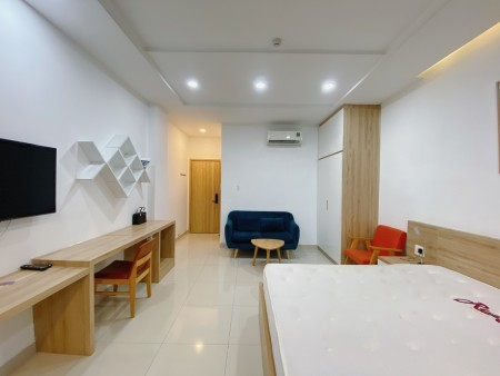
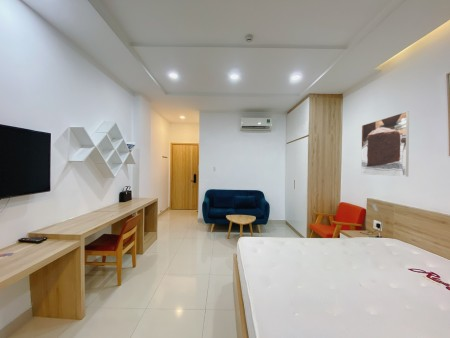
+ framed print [360,110,410,177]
